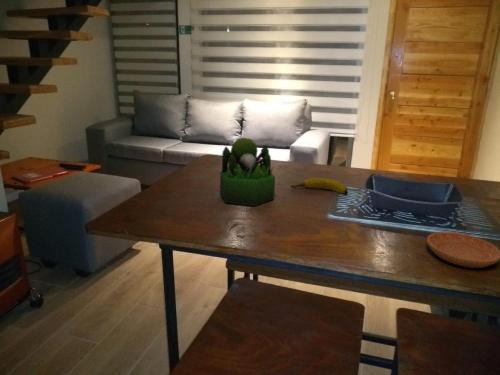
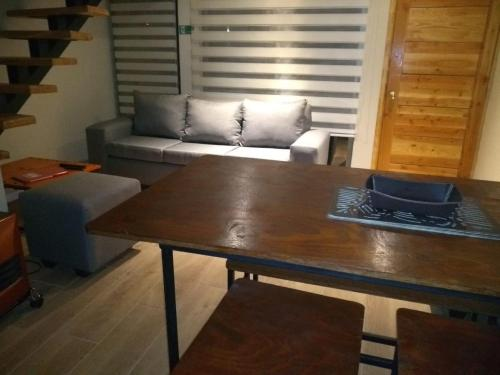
- saucer [426,231,500,269]
- banana [290,177,349,195]
- plant [219,136,276,207]
